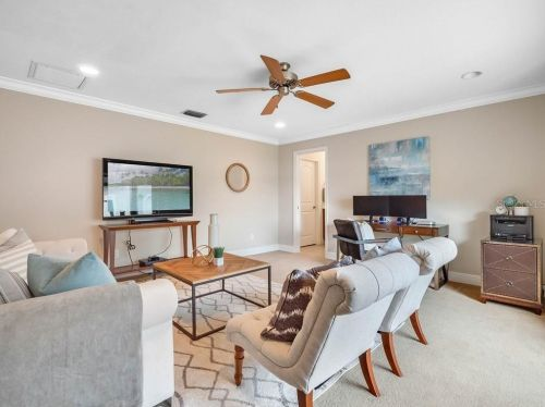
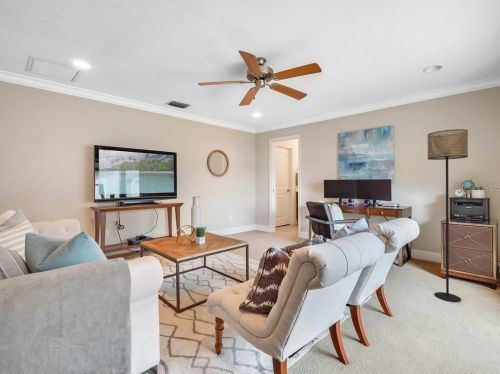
+ floor lamp [427,128,469,303]
